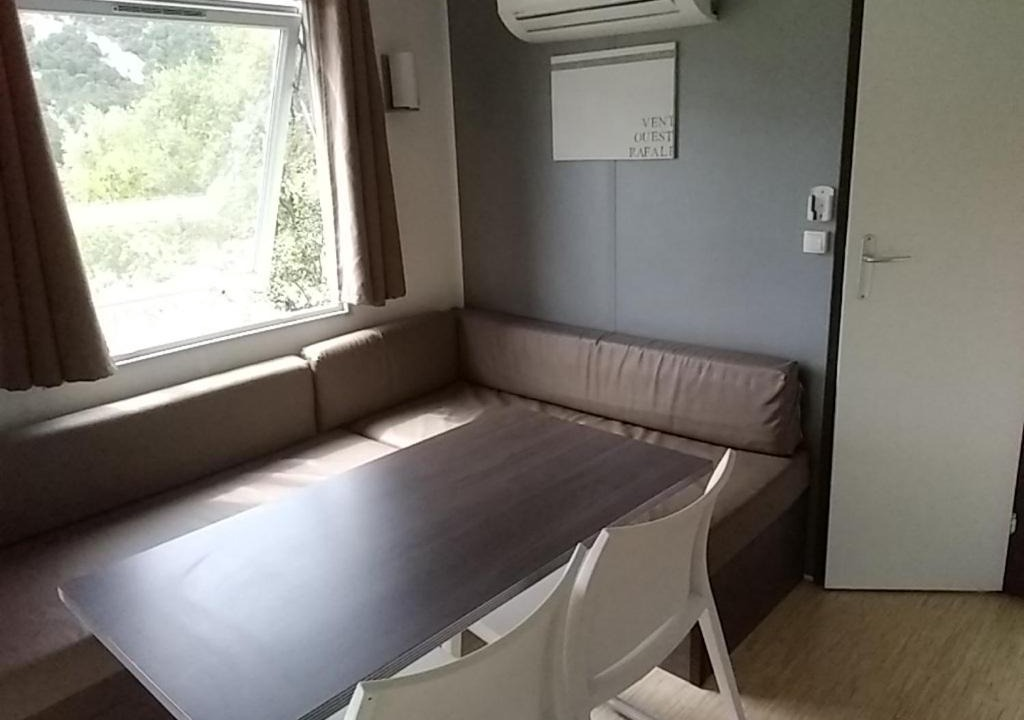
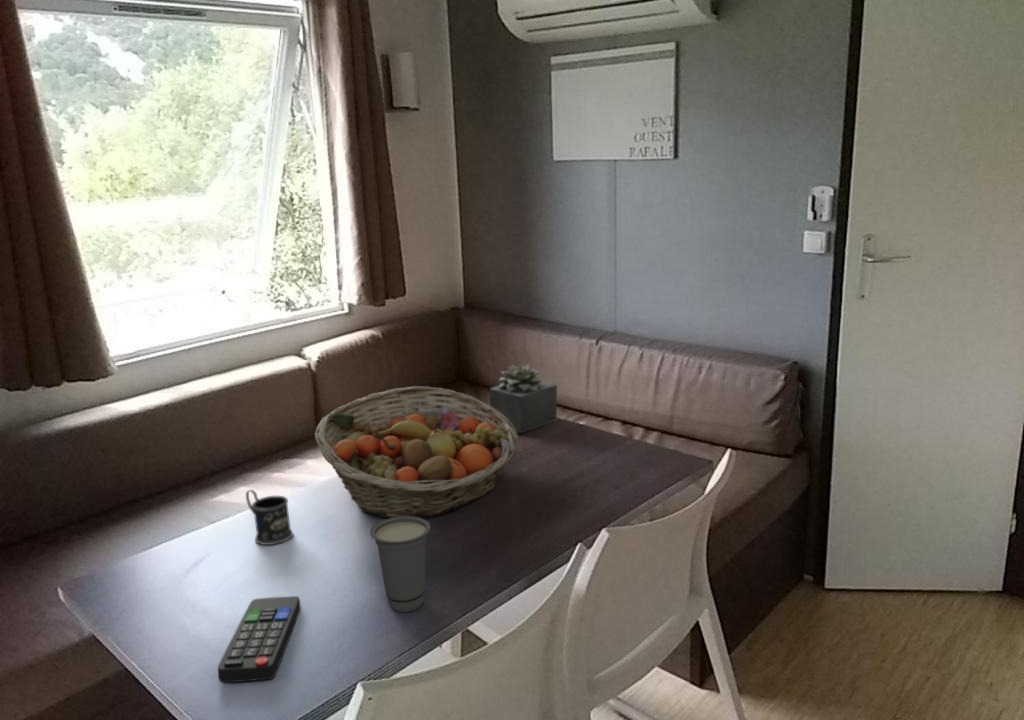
+ mug [245,489,294,546]
+ remote control [217,595,302,683]
+ fruit basket [314,385,520,519]
+ succulent plant [489,364,559,434]
+ cup [369,516,431,613]
